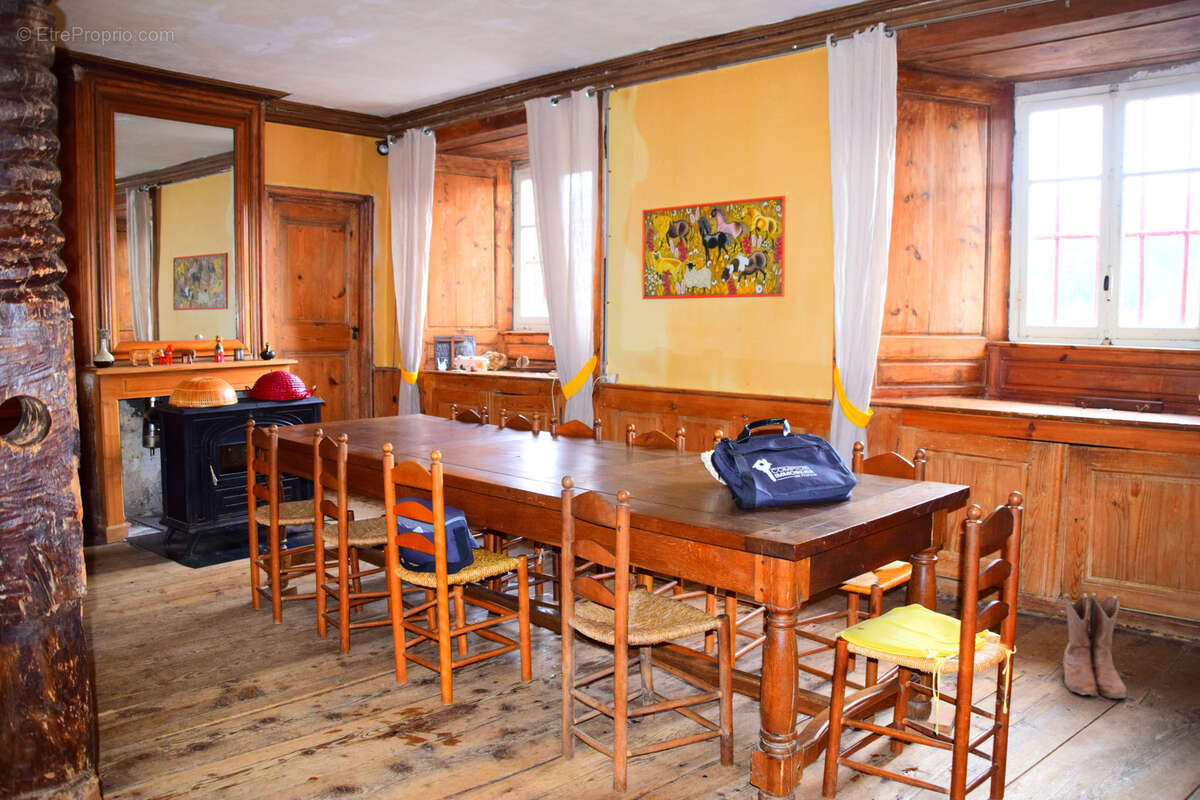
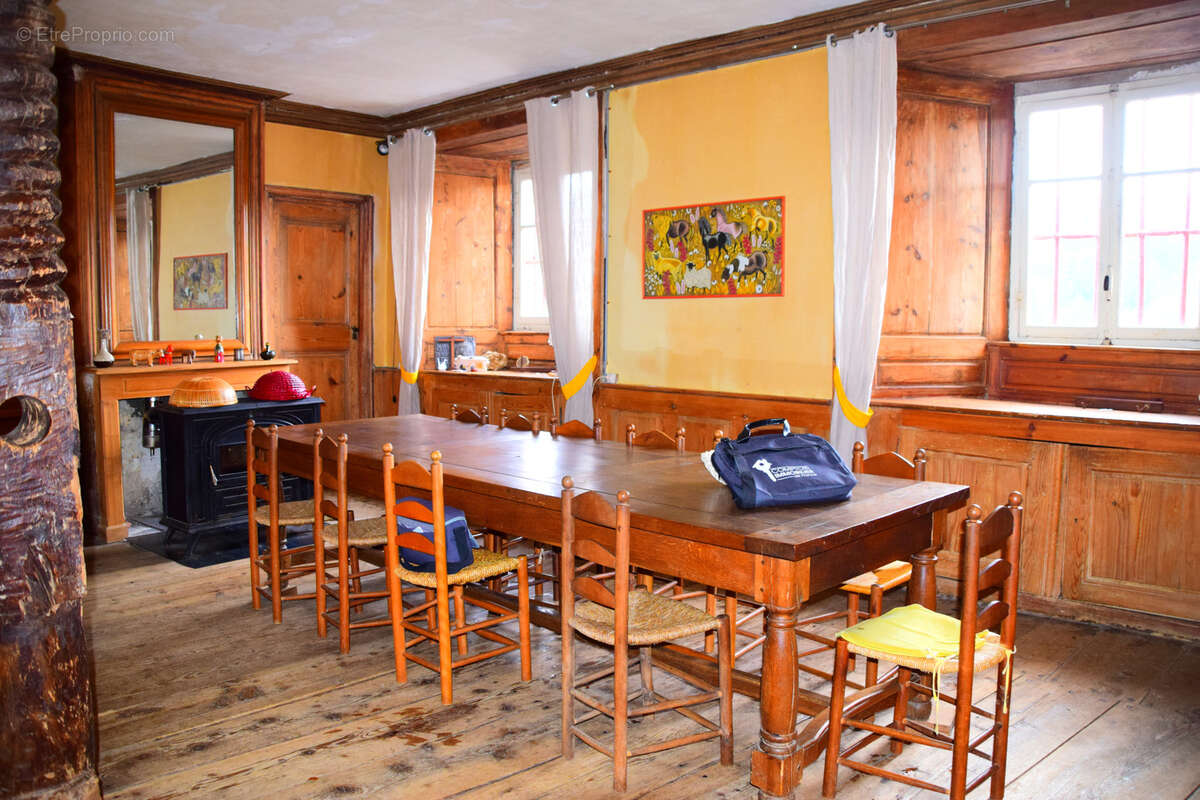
- boots [1062,592,1127,700]
